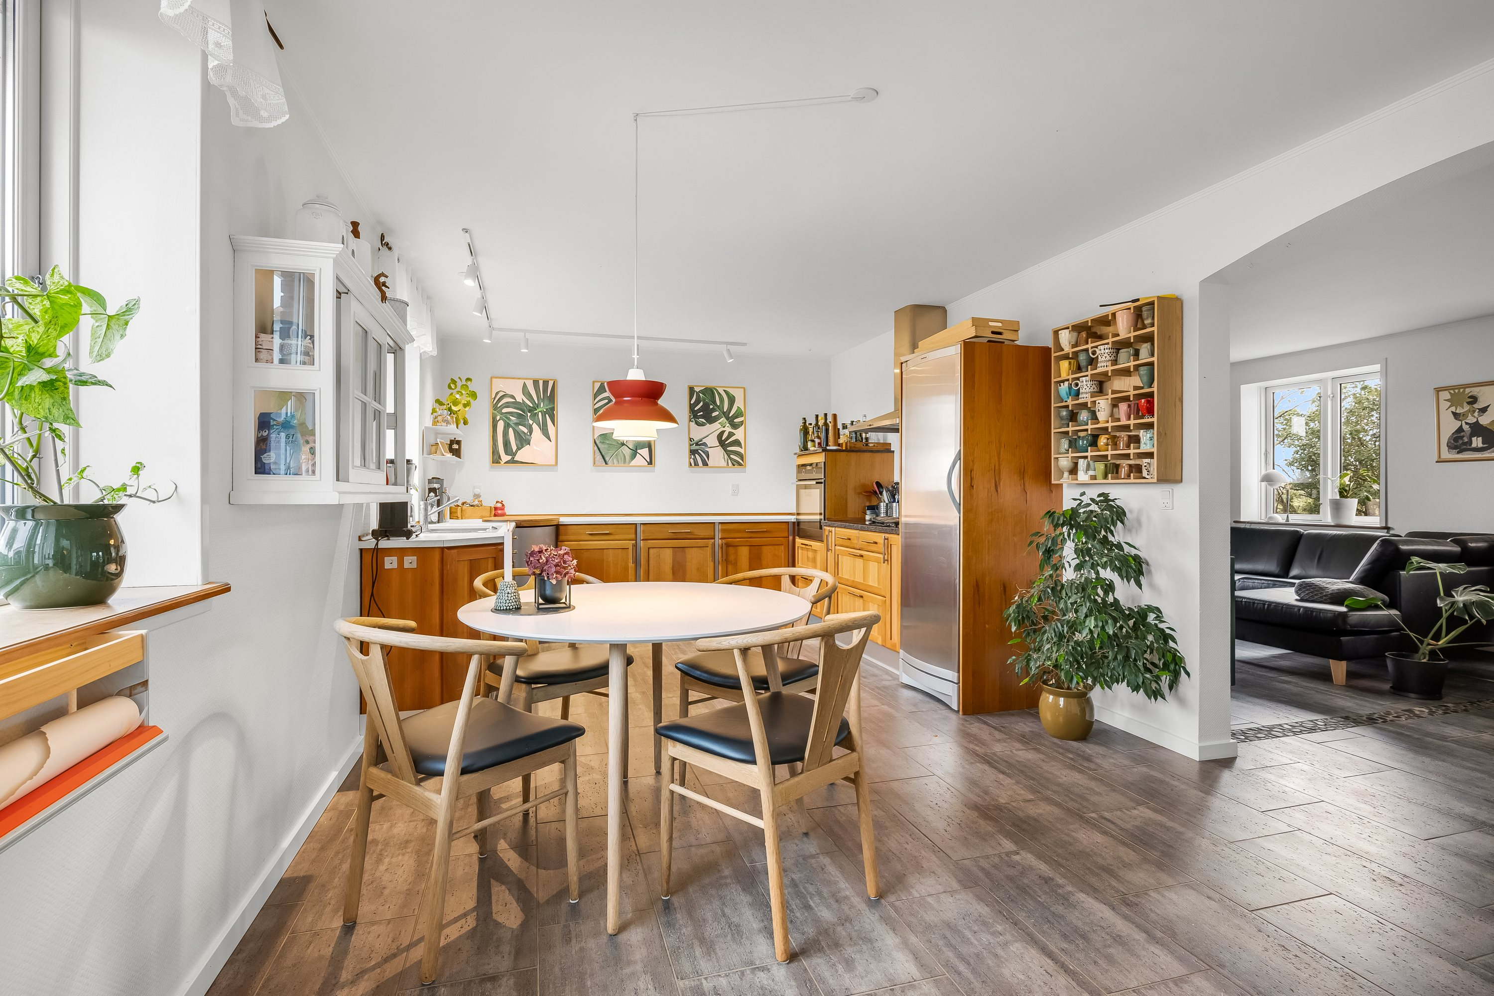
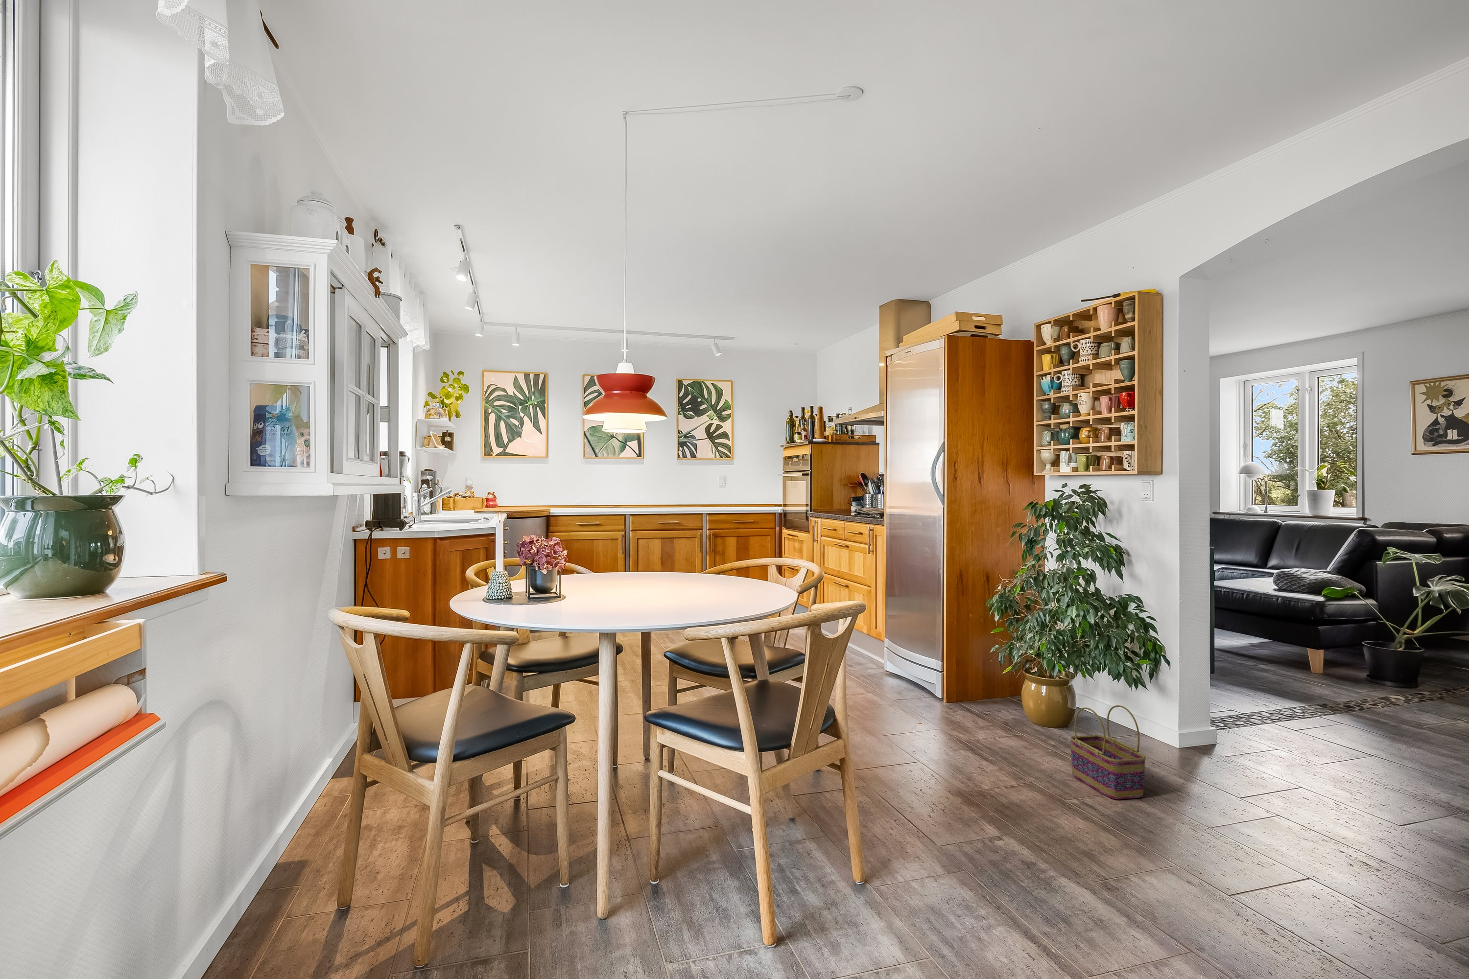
+ basket [1070,705,1147,800]
